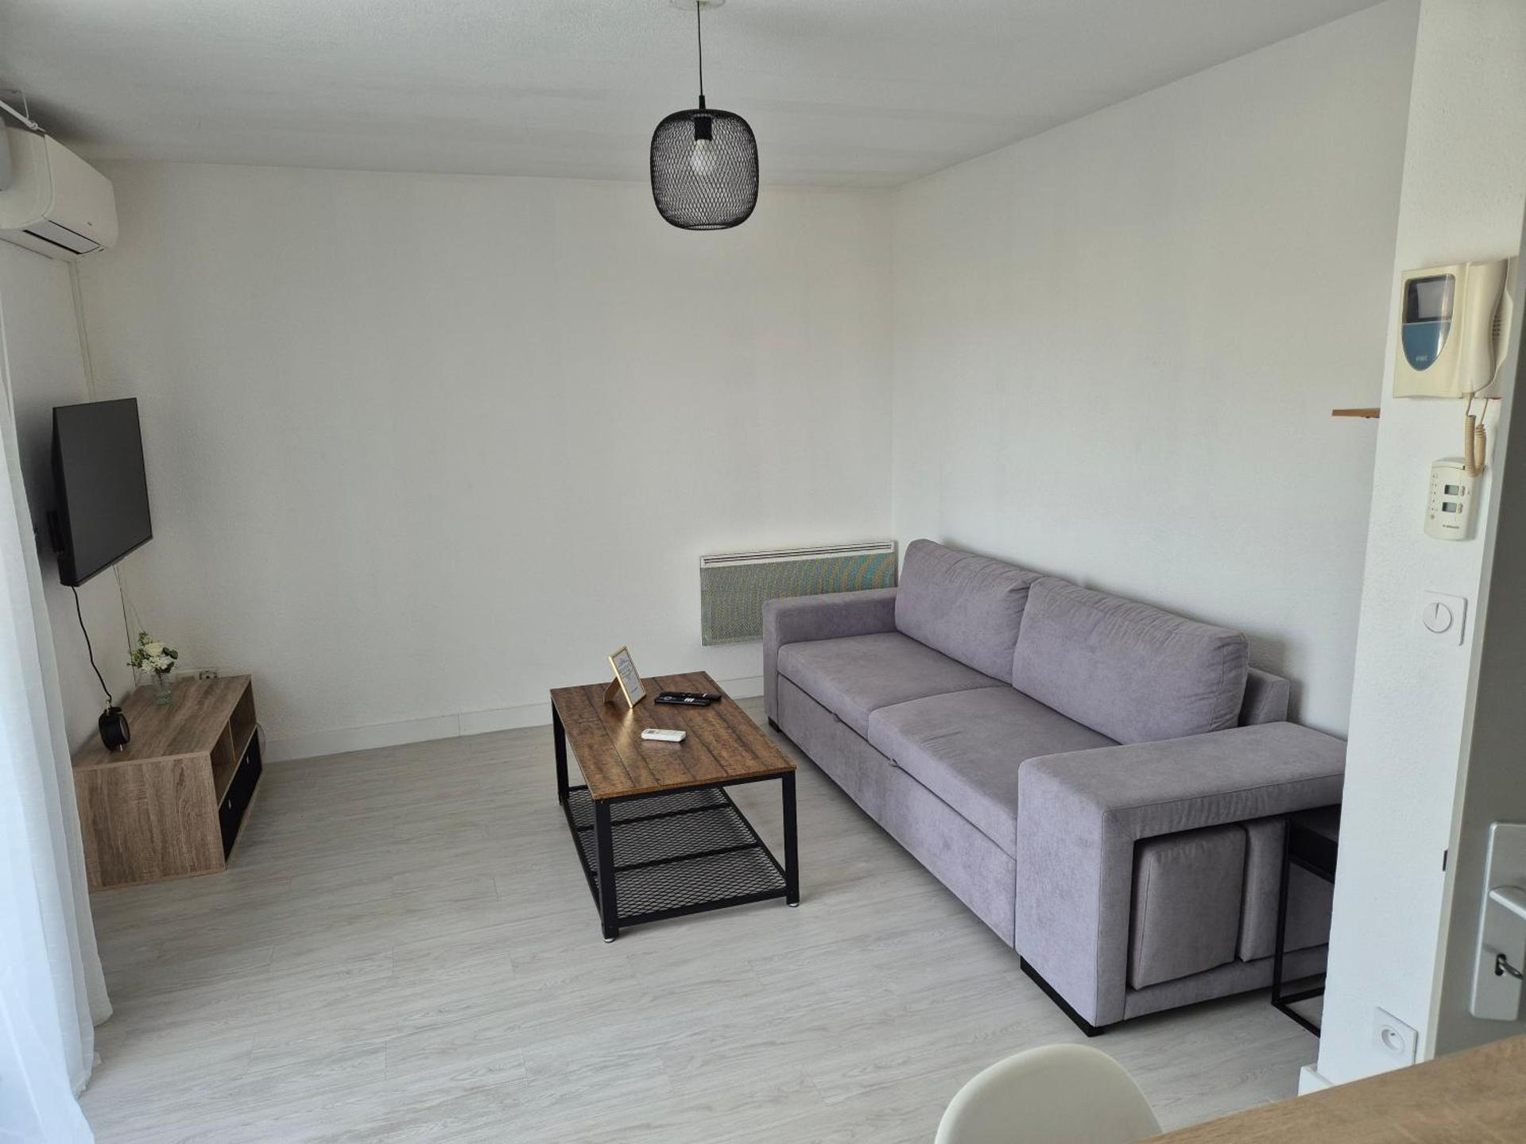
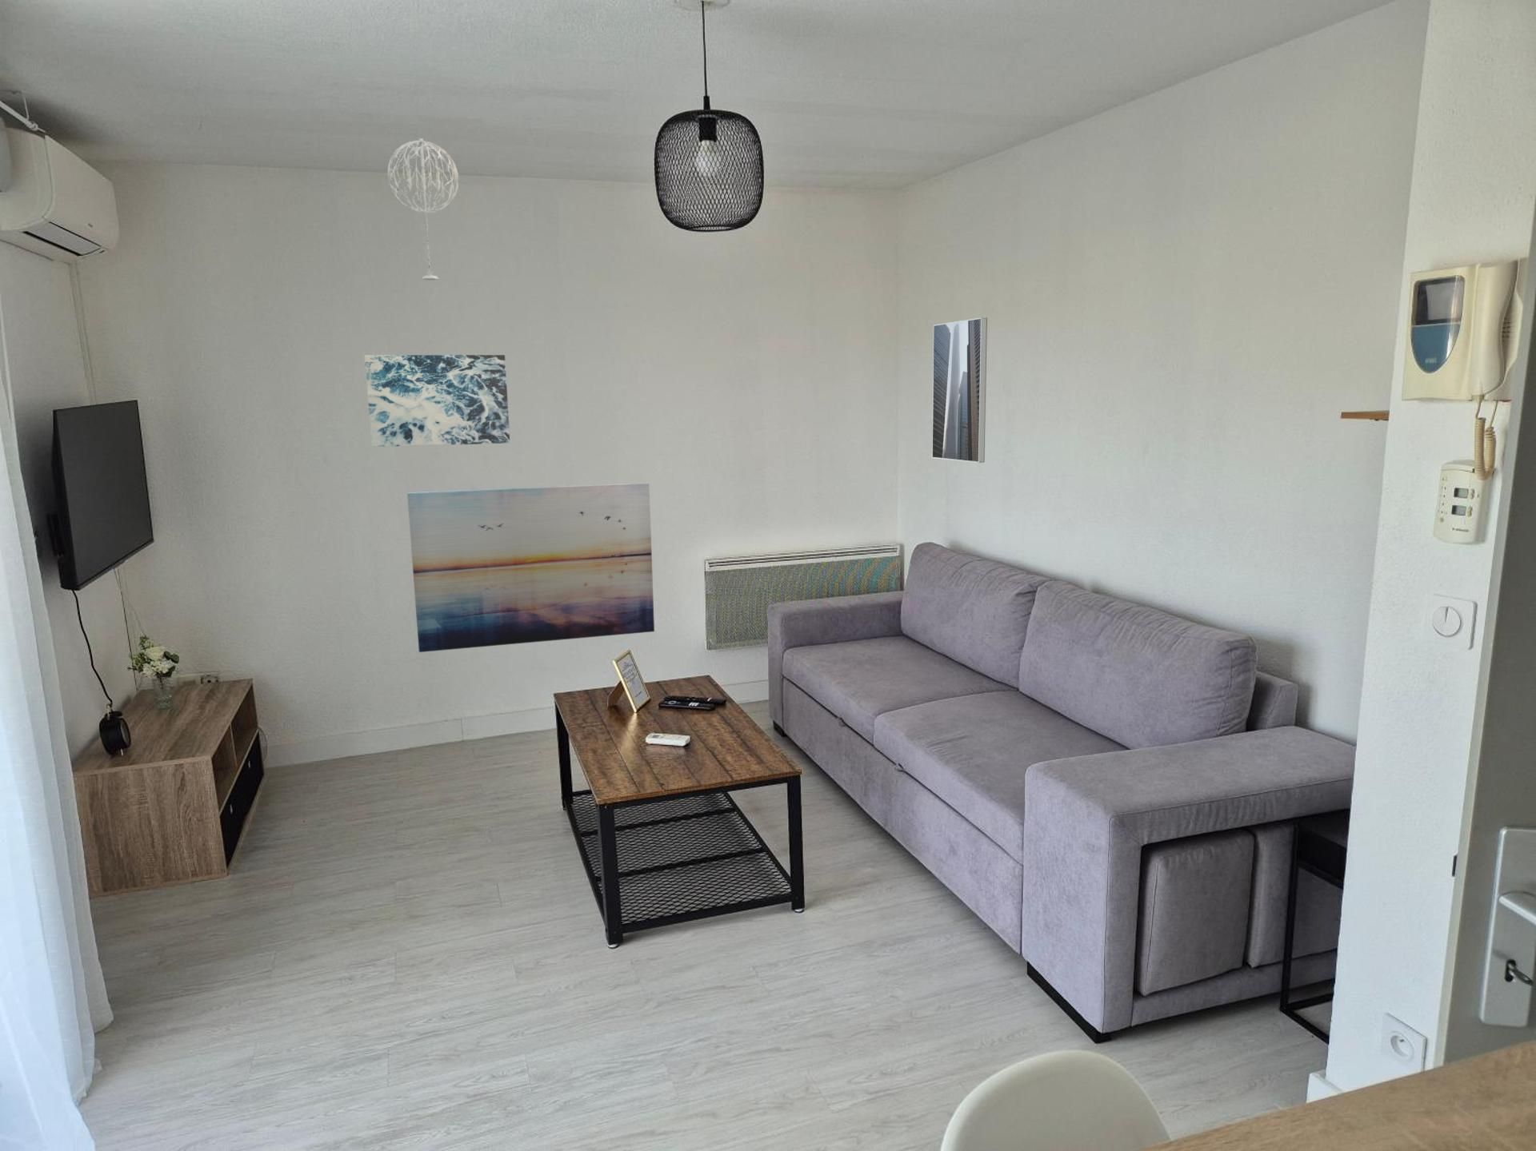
+ wall art [406,482,656,653]
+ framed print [931,317,988,463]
+ wall art [364,354,510,447]
+ pendant light [387,138,460,280]
